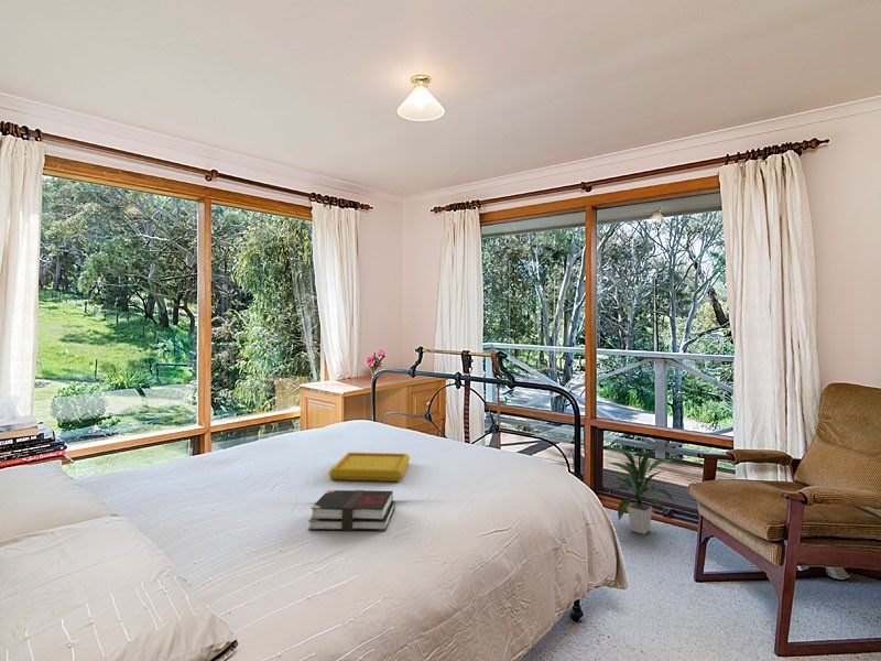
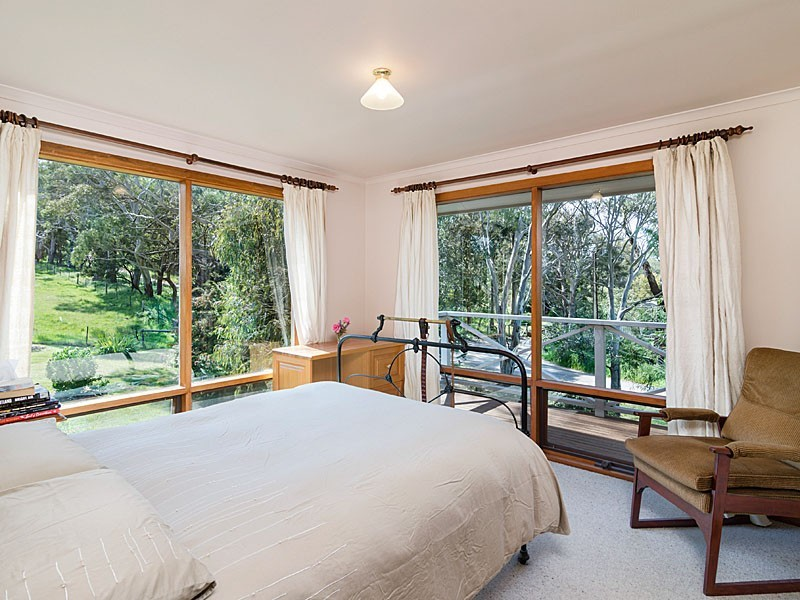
- indoor plant [602,441,677,535]
- serving tray [327,452,411,483]
- book [307,489,396,532]
